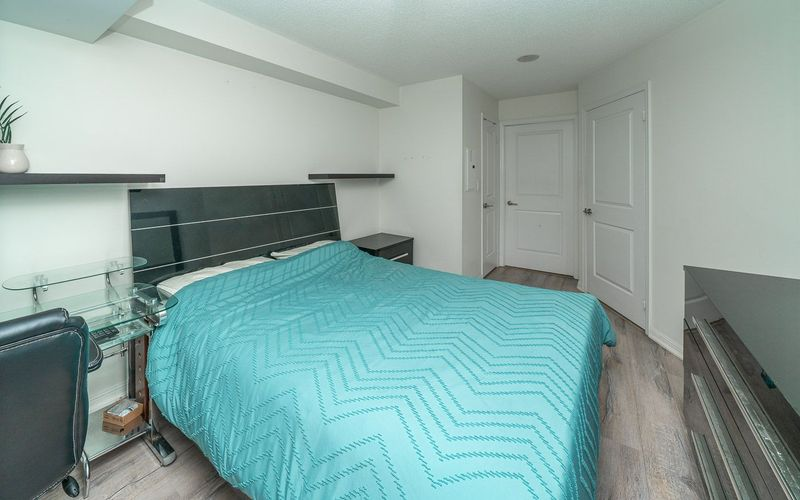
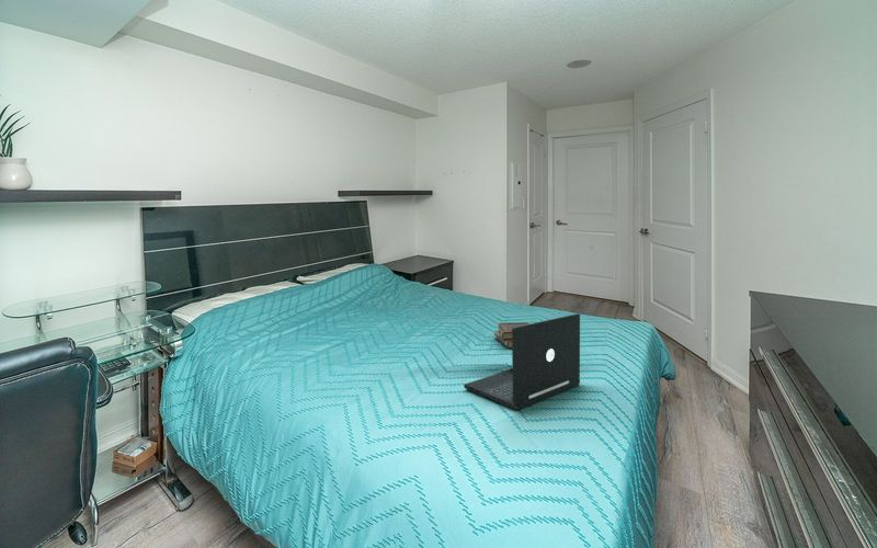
+ laptop [463,312,581,411]
+ book set [492,321,531,350]
